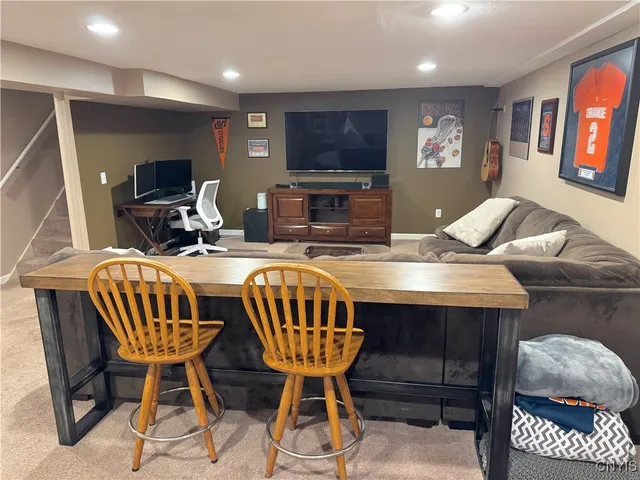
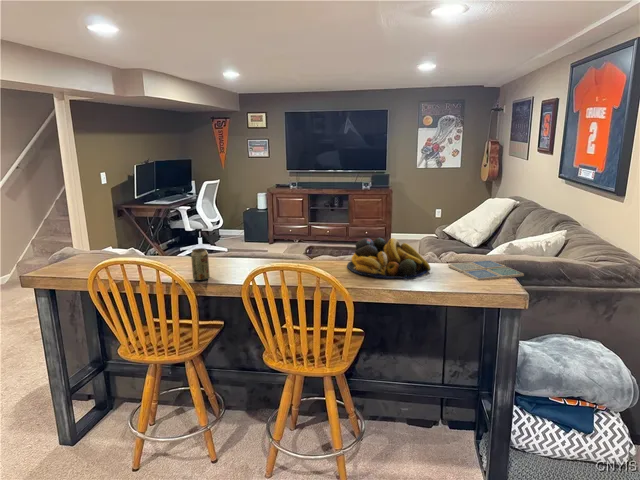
+ beverage can [190,247,211,282]
+ fruit bowl [346,237,432,280]
+ drink coaster [447,259,525,281]
